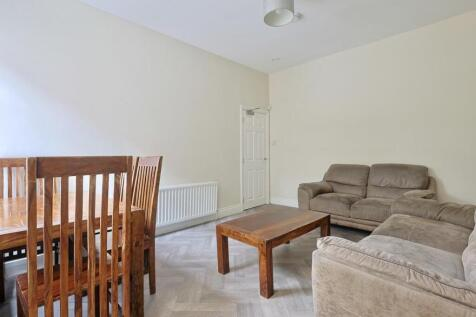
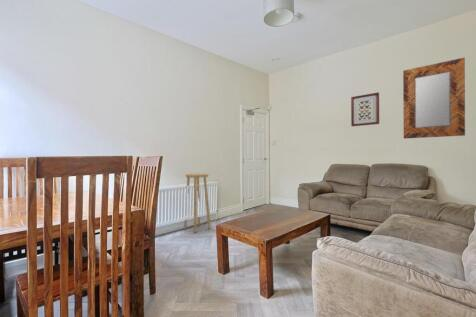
+ home mirror [402,57,466,140]
+ stool [183,172,212,233]
+ wall art [350,91,380,127]
